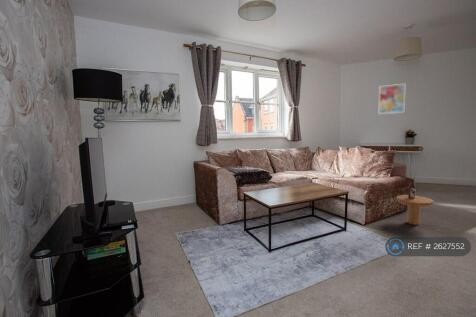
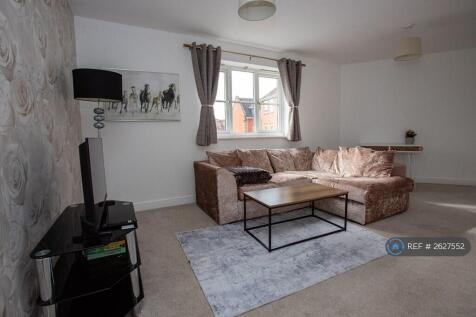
- side table [396,178,435,226]
- wall art [378,83,406,115]
